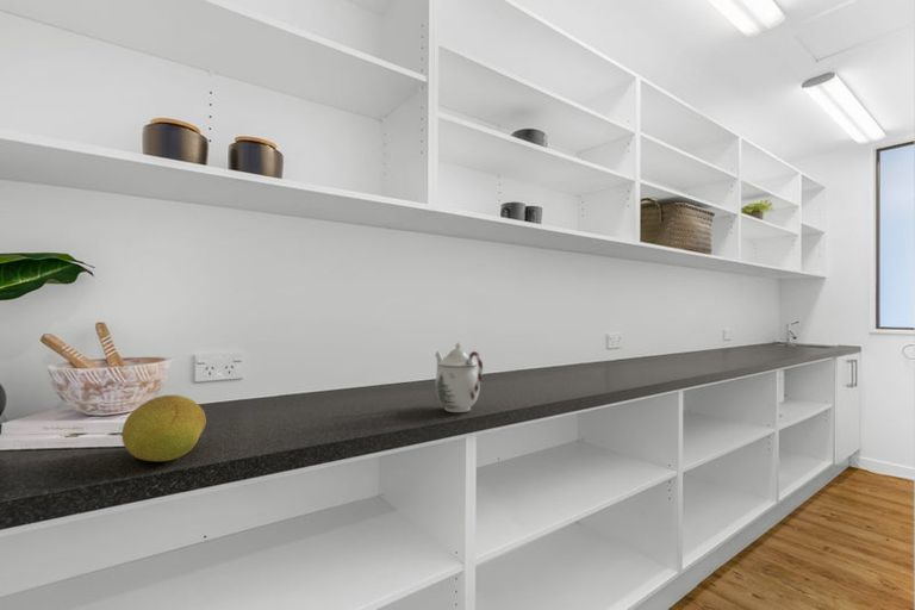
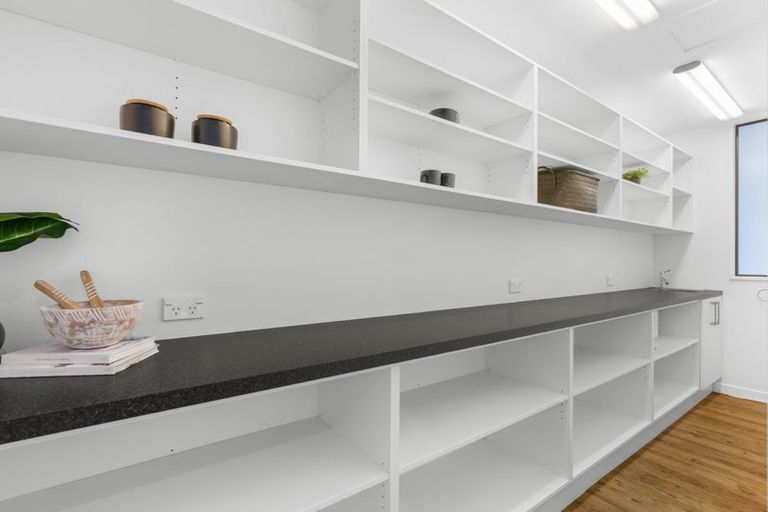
- fruit [120,394,207,462]
- teapot [434,342,484,413]
